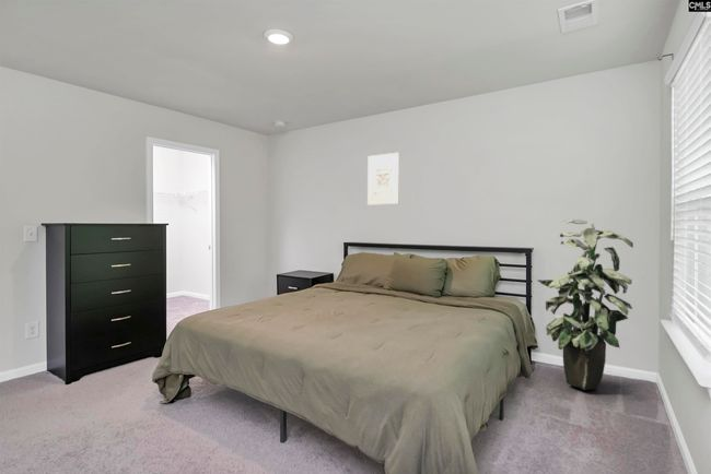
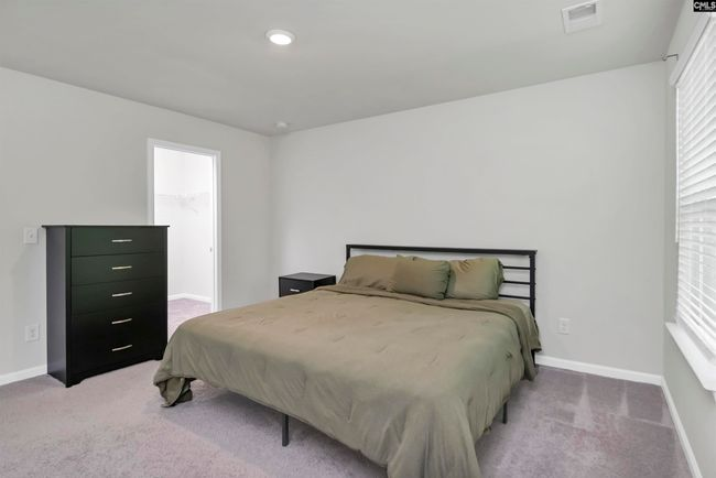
- indoor plant [536,218,634,391]
- wall art [366,152,400,206]
